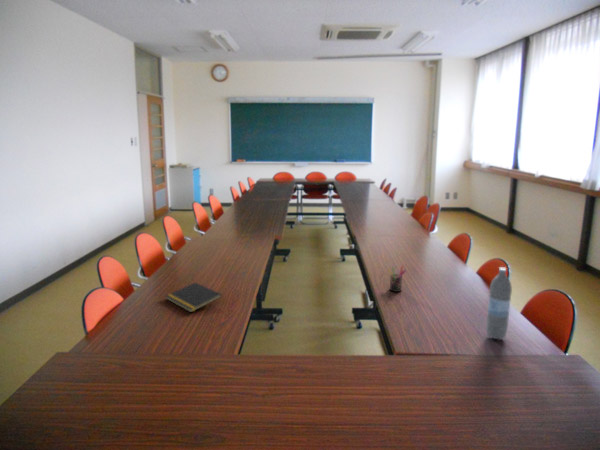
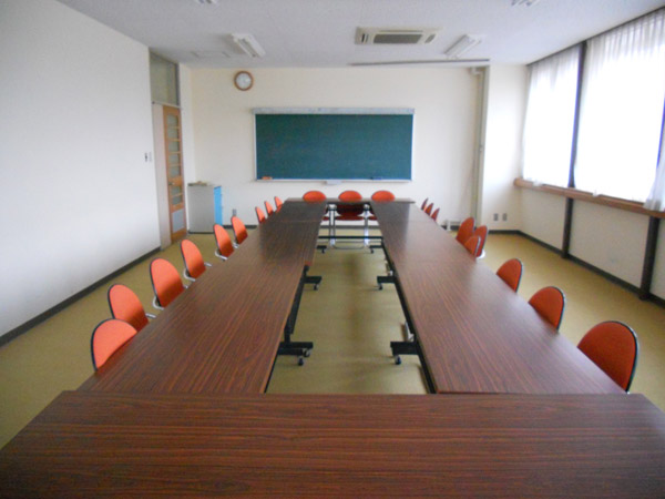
- water bottle [485,266,513,340]
- notepad [164,281,223,313]
- pen holder [387,265,407,293]
